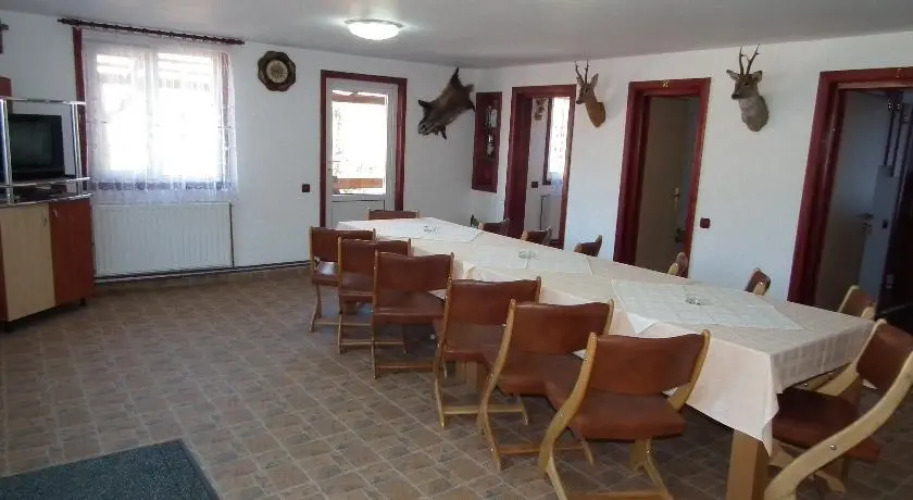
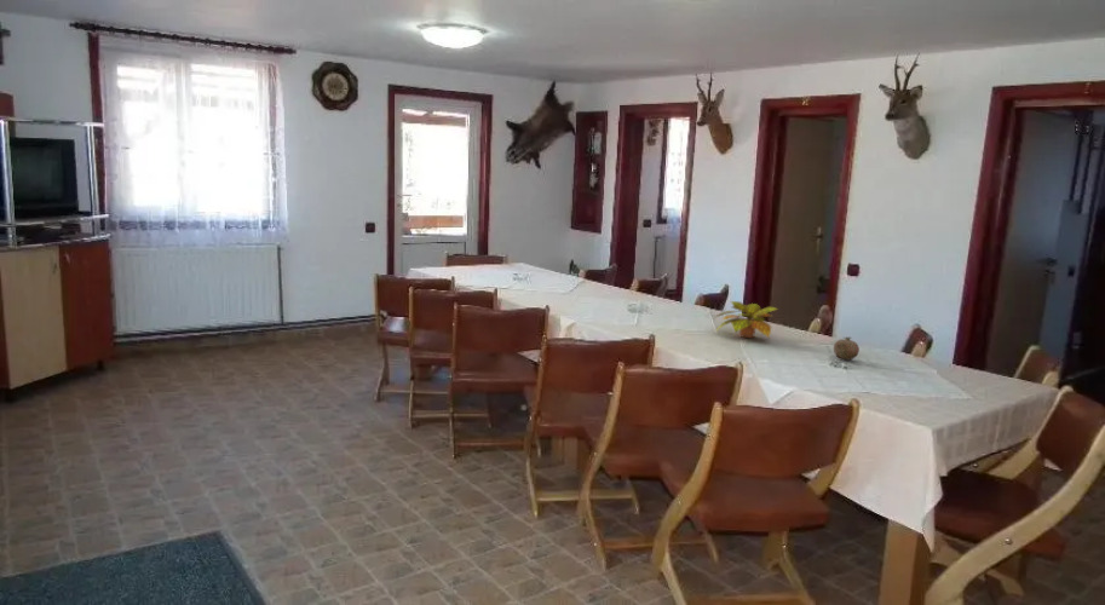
+ fruit [833,335,861,361]
+ plant [713,300,779,339]
